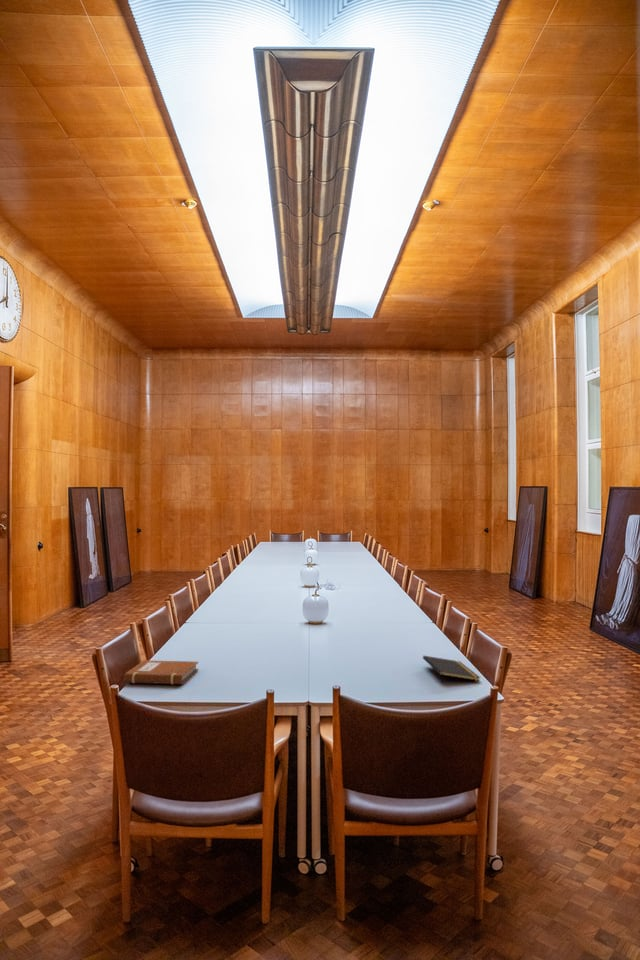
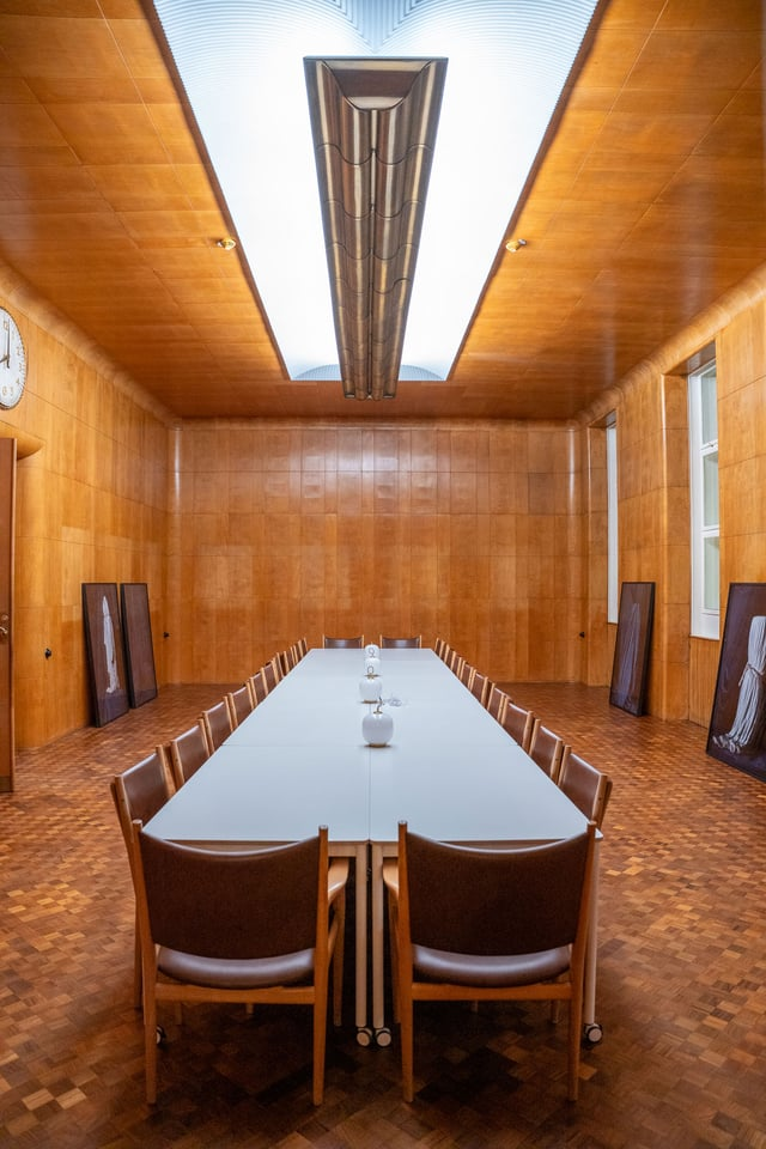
- notebook [122,659,199,685]
- notepad [422,655,481,684]
